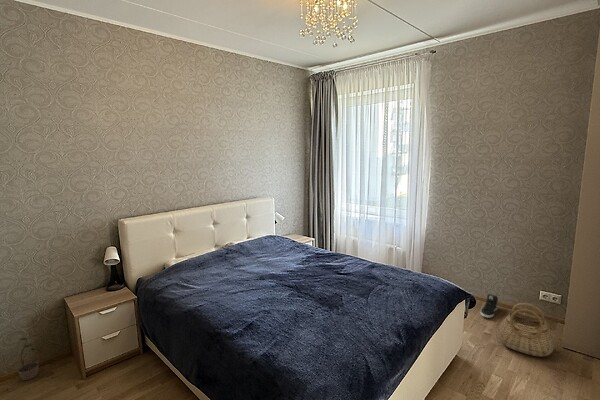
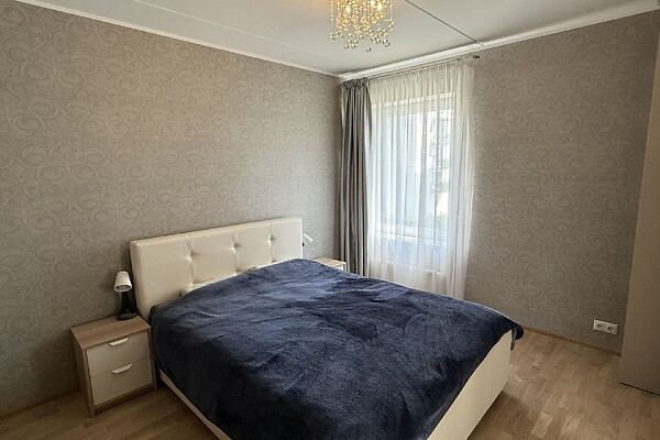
- basket [498,302,556,358]
- sneaker [480,293,499,319]
- potted plant [17,331,39,381]
